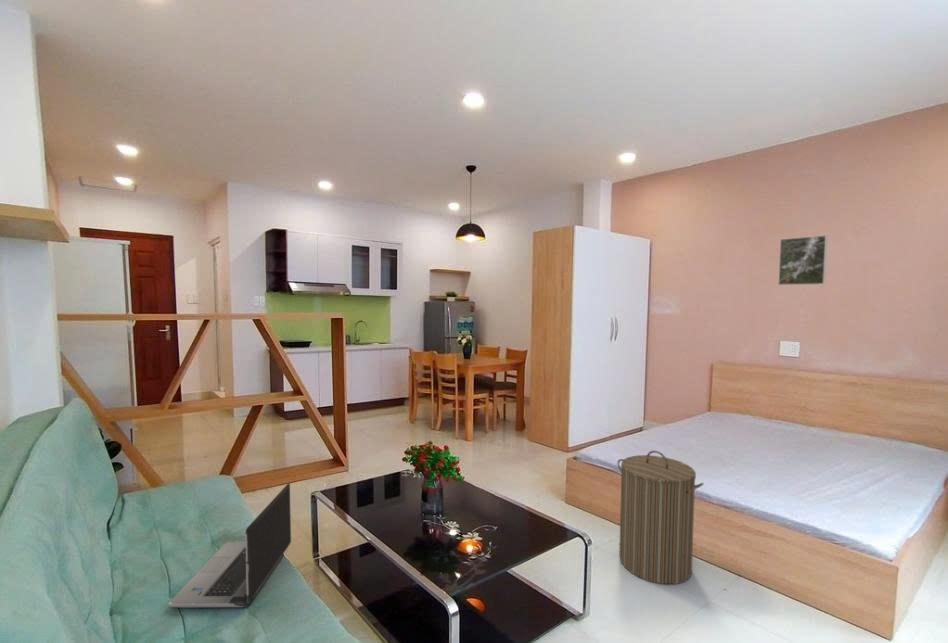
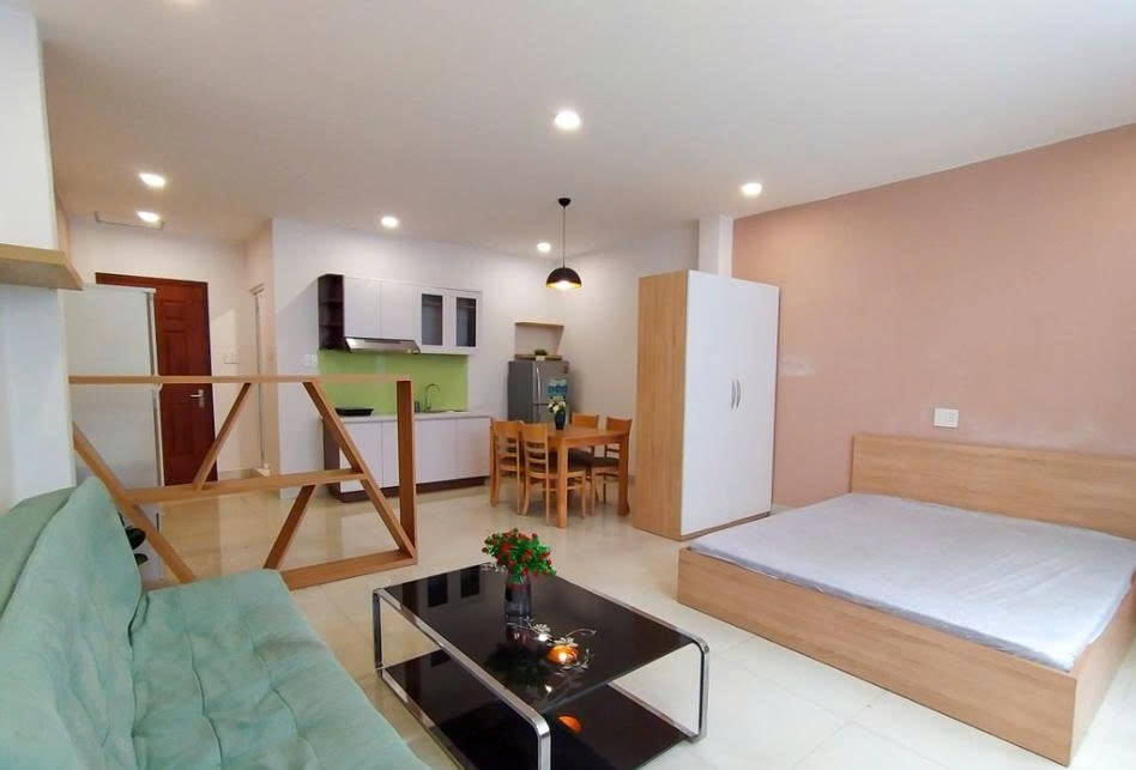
- laptop computer [167,482,292,609]
- laundry hamper [616,450,704,585]
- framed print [777,234,828,286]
